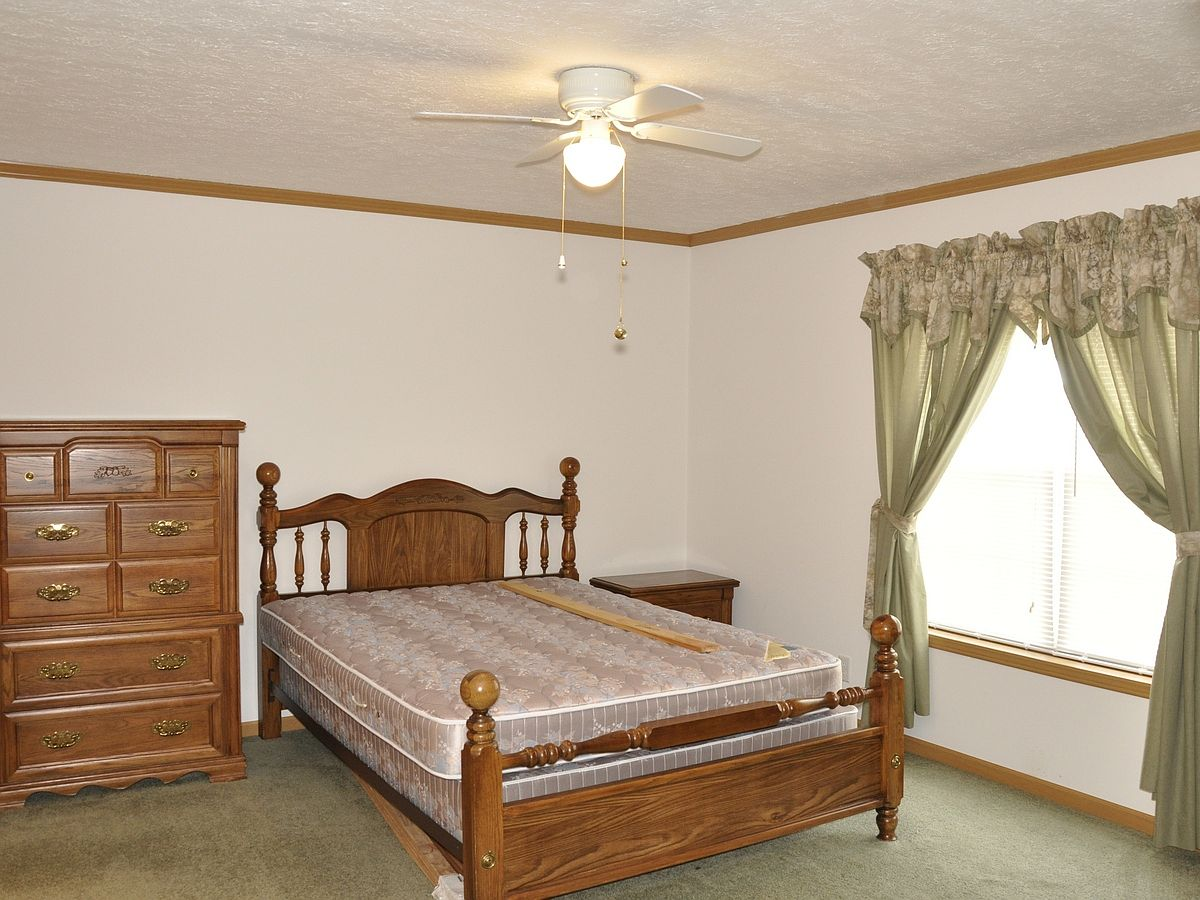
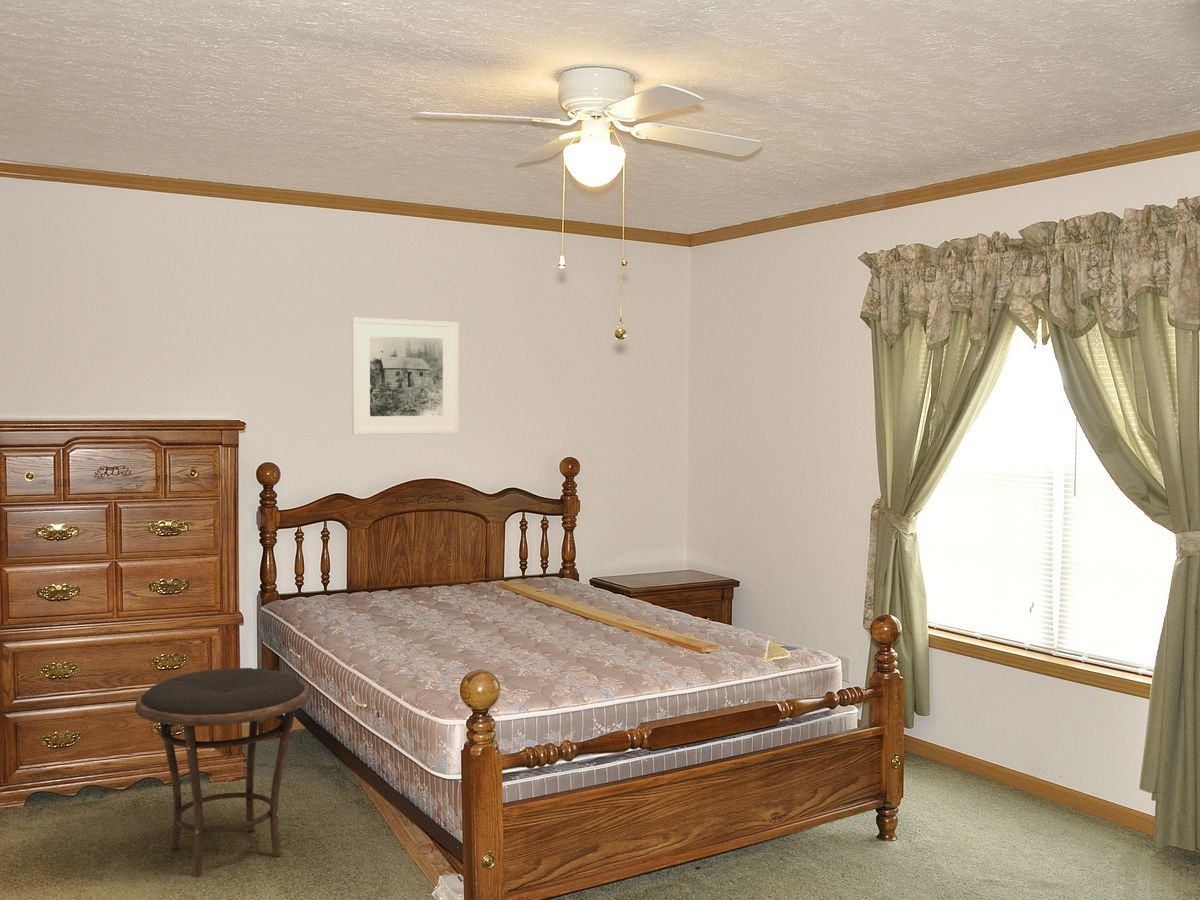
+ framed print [351,316,460,435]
+ side table [134,667,312,878]
